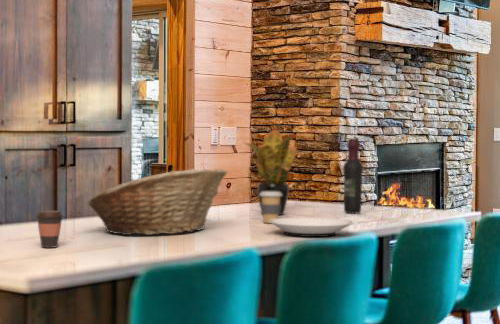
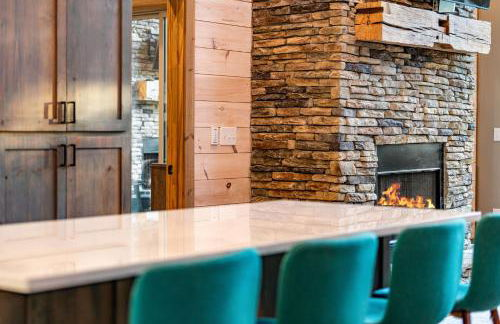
- coffee cup [35,210,65,249]
- coffee cup [259,192,282,224]
- fruit basket [87,168,228,236]
- plate [269,216,354,238]
- potted plant [241,128,298,216]
- wine bottle [342,138,364,214]
